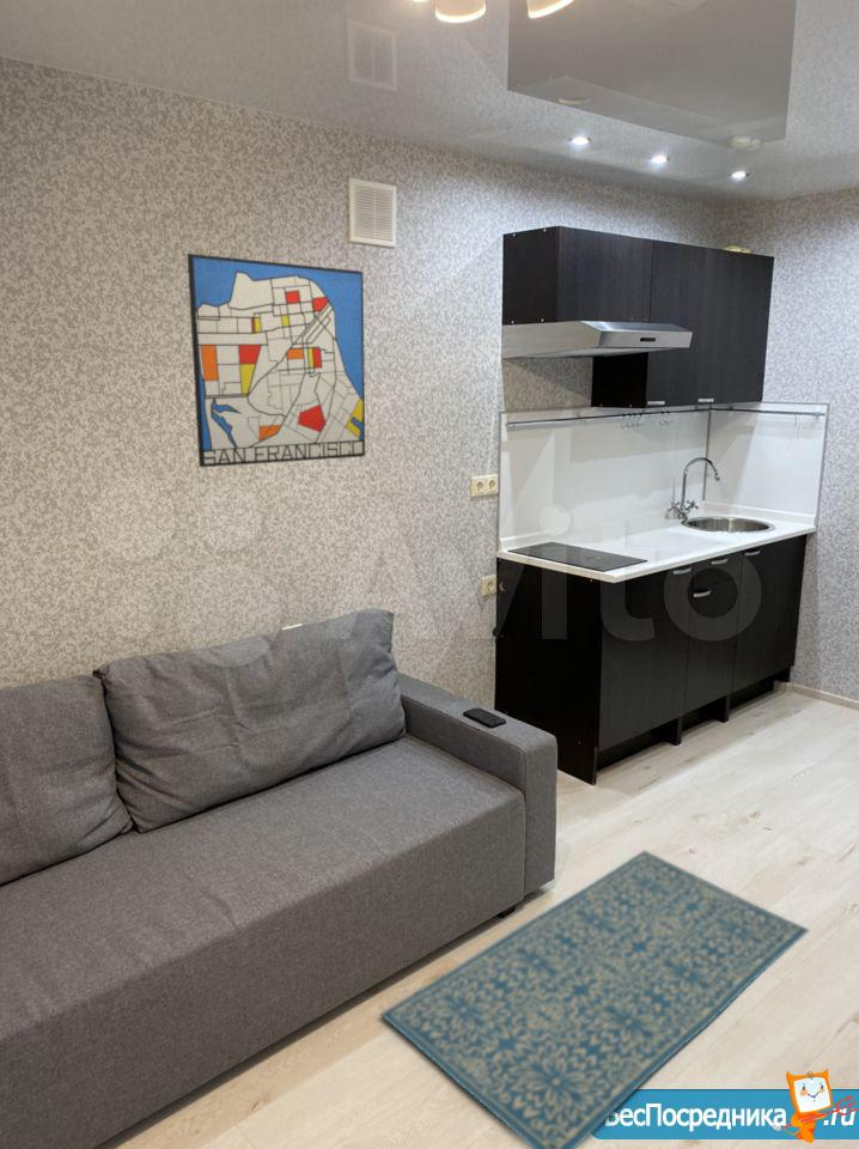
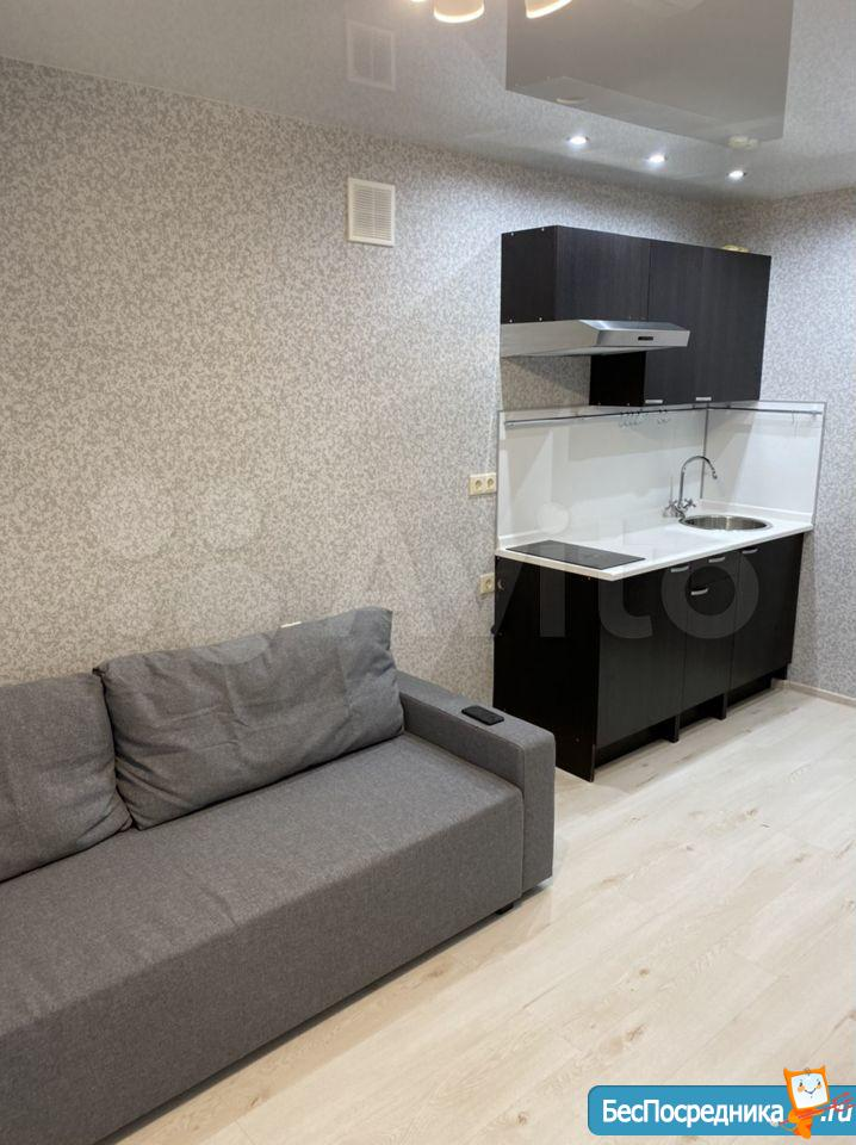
- wall art [187,253,366,468]
- rug [379,850,810,1149]
